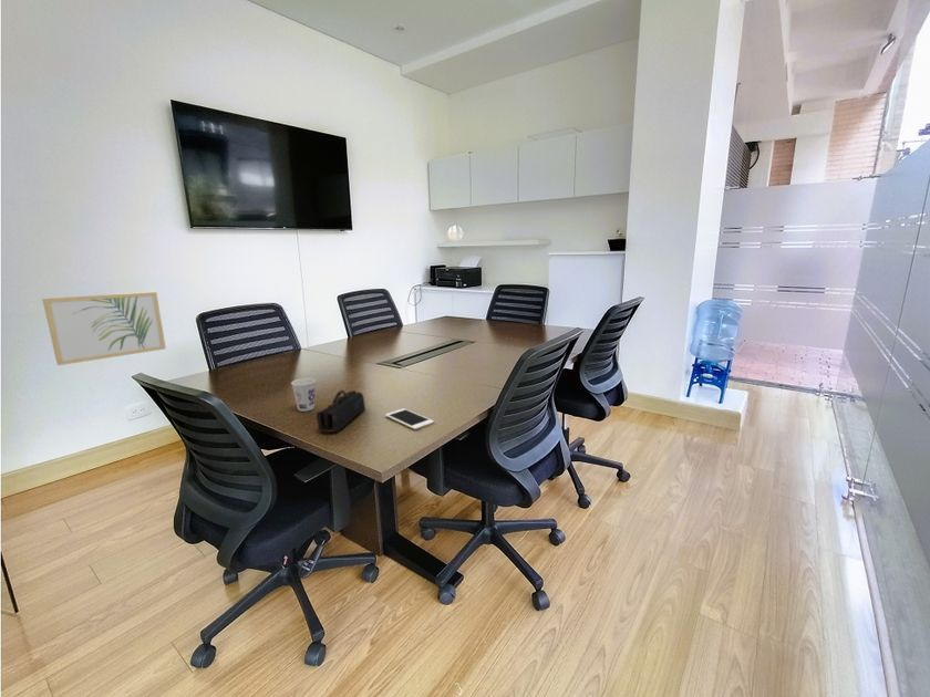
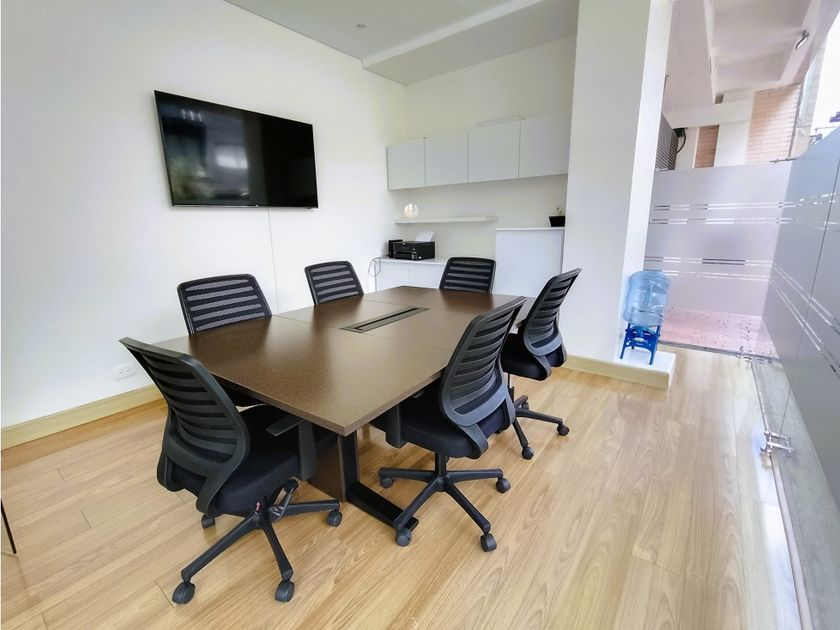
- cup [290,377,317,413]
- pencil case [316,389,366,433]
- cell phone [384,407,435,430]
- wall art [41,291,167,366]
